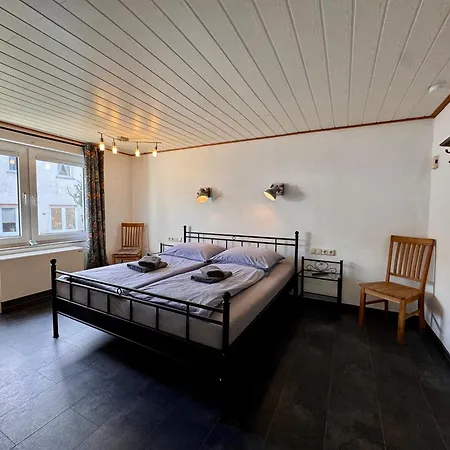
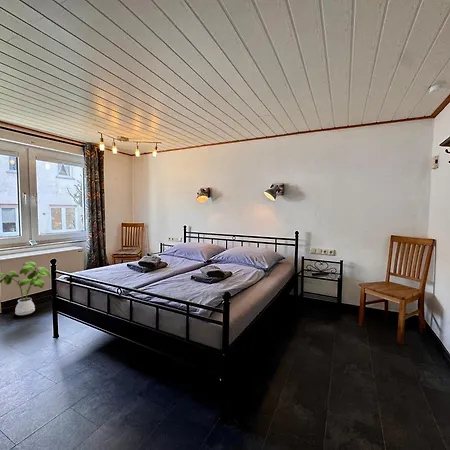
+ house plant [0,261,52,316]
